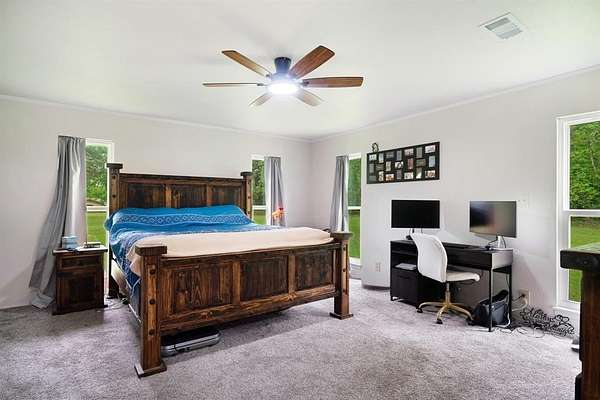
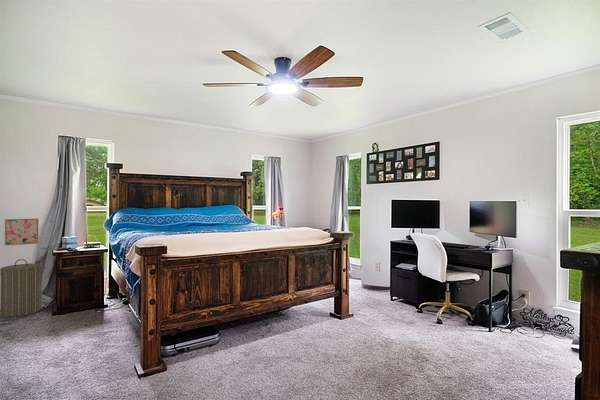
+ laundry hamper [0,258,47,318]
+ wall art [4,218,39,246]
